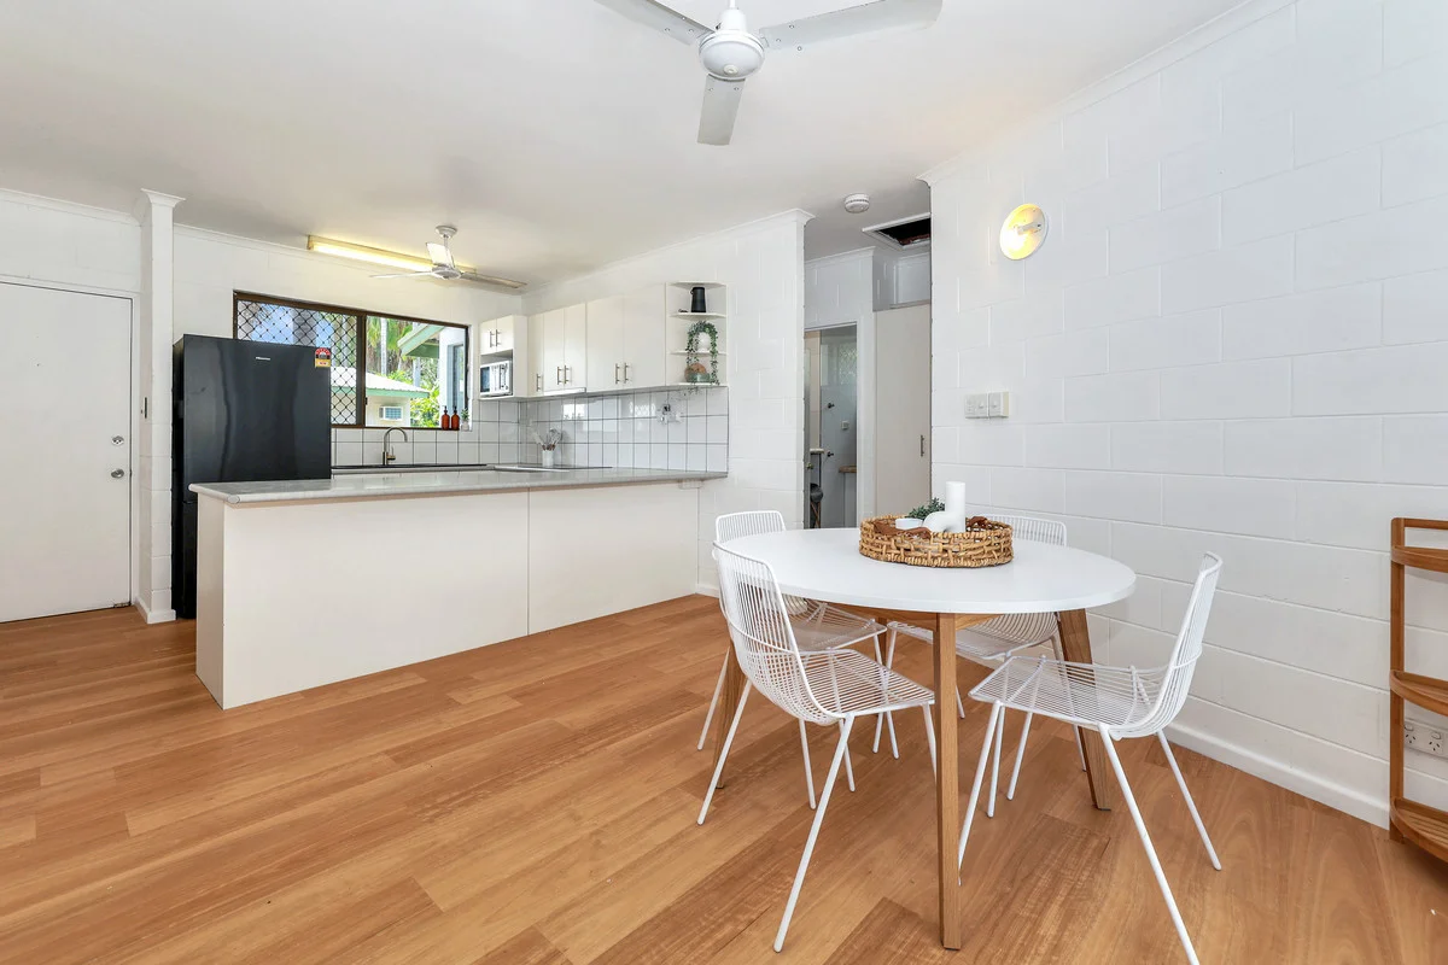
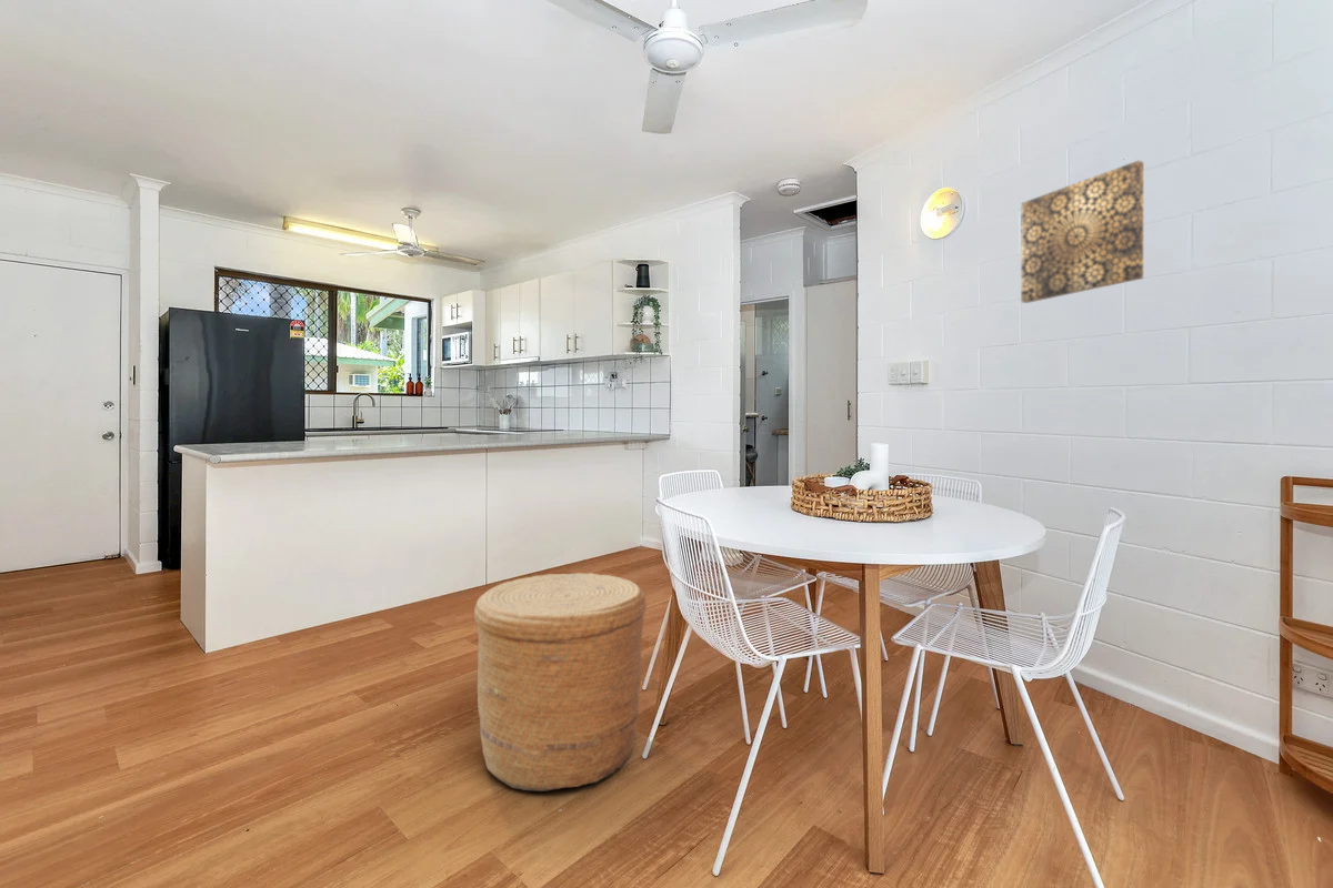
+ basket [473,572,648,793]
+ wall art [1020,160,1145,304]
